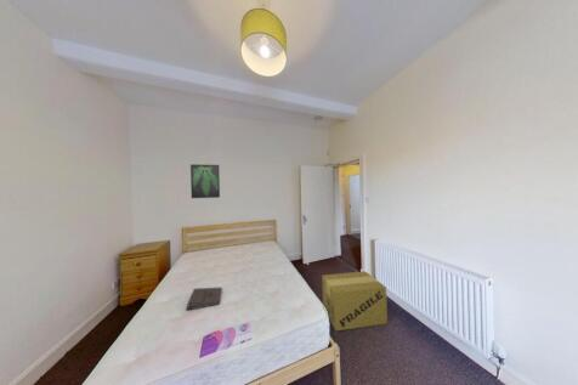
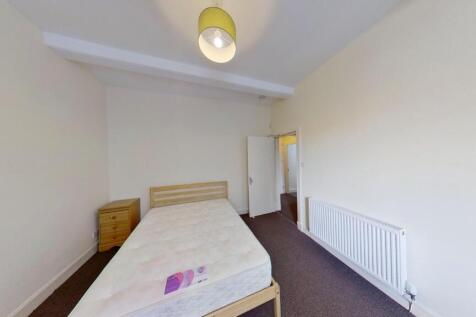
- cardboard box [321,270,389,333]
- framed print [189,164,221,199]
- pizza box [186,287,223,312]
